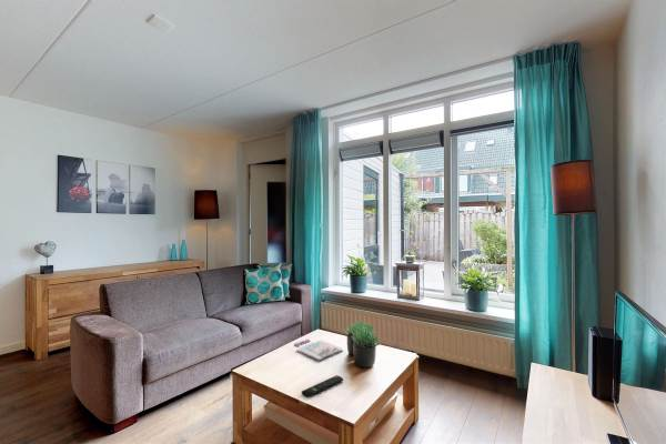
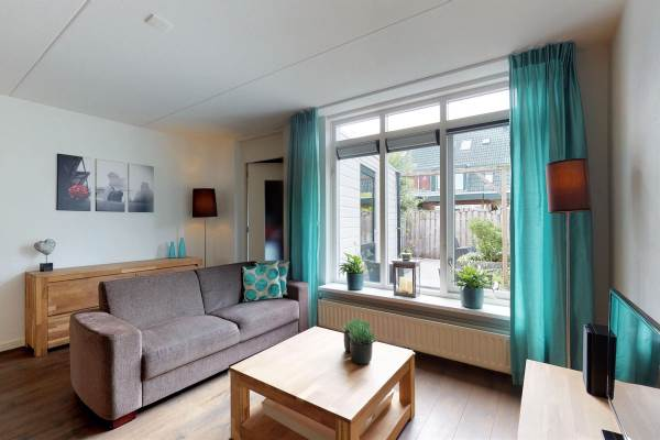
- remote control [301,374,344,398]
- magazine [293,339,344,362]
